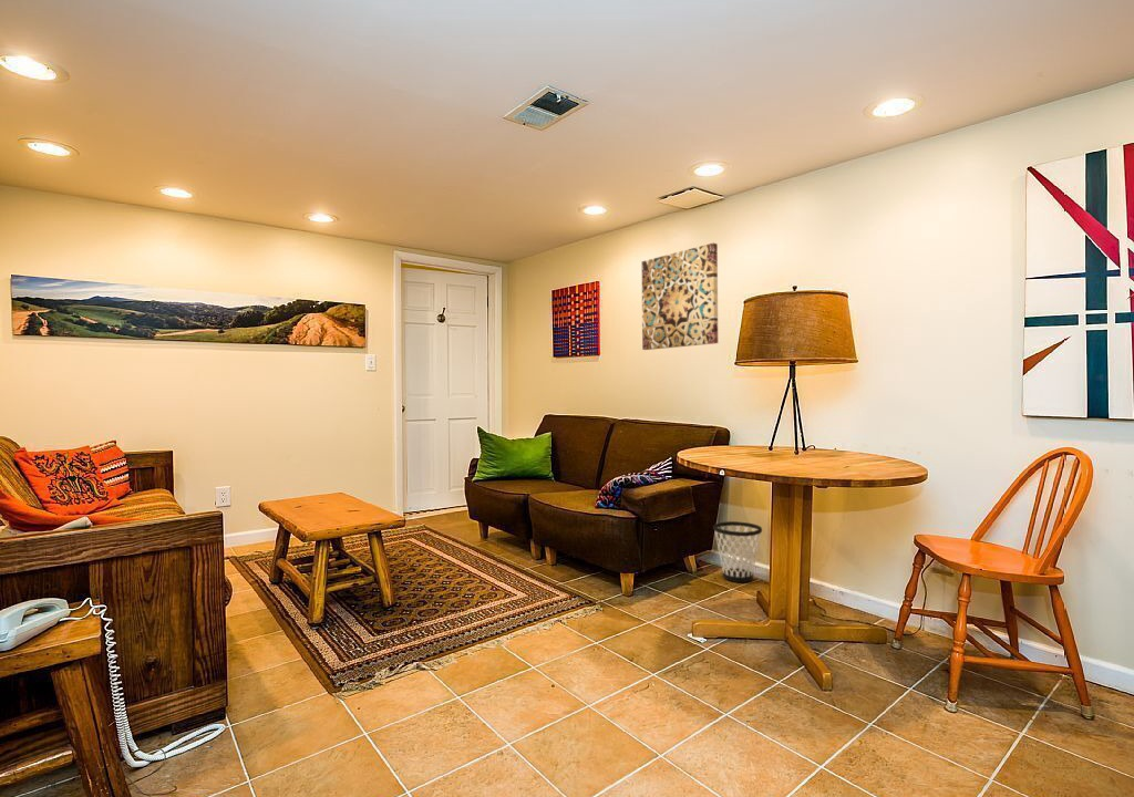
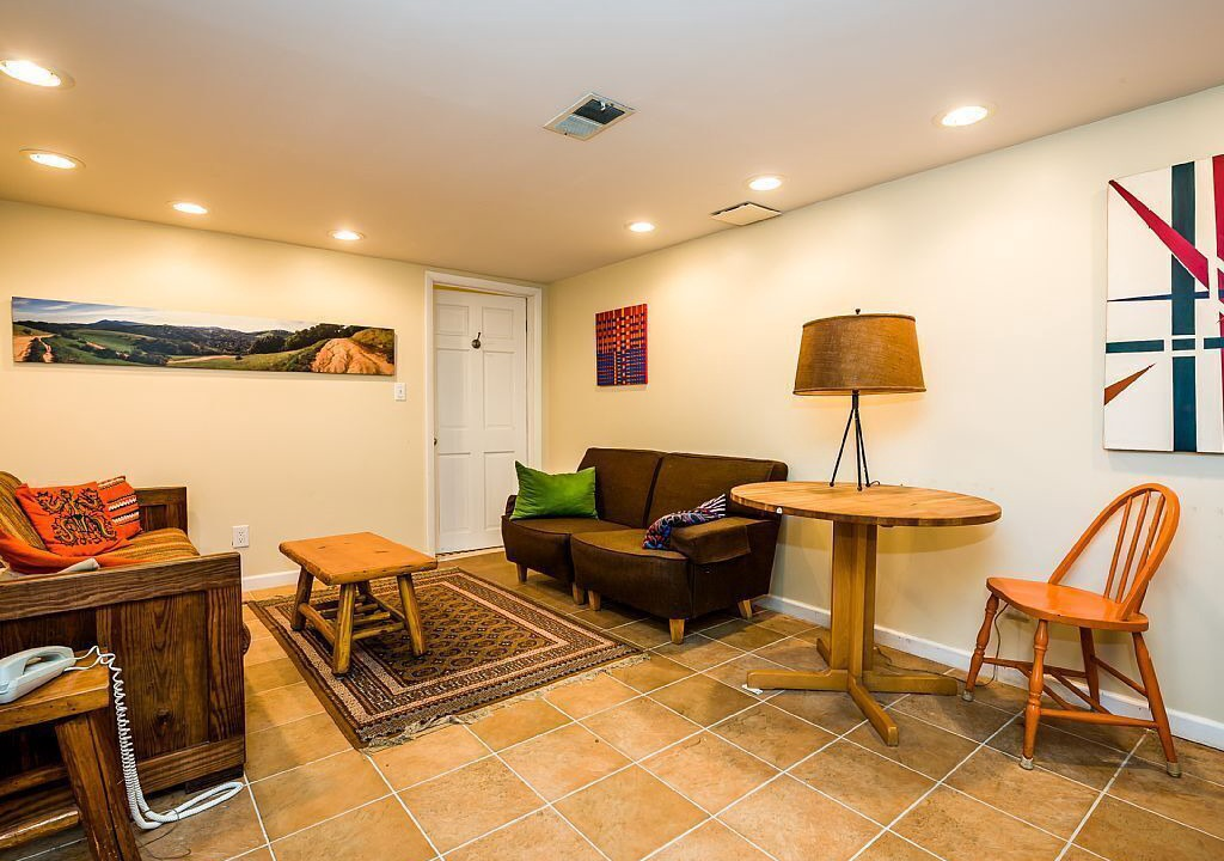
- wall art [641,242,719,351]
- wastebasket [712,520,763,583]
